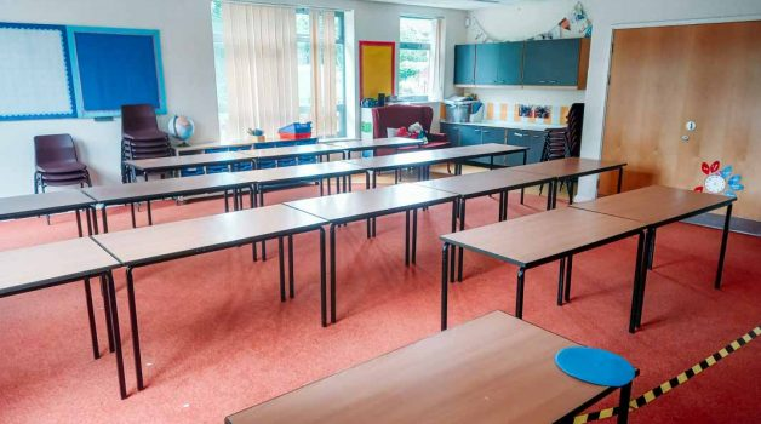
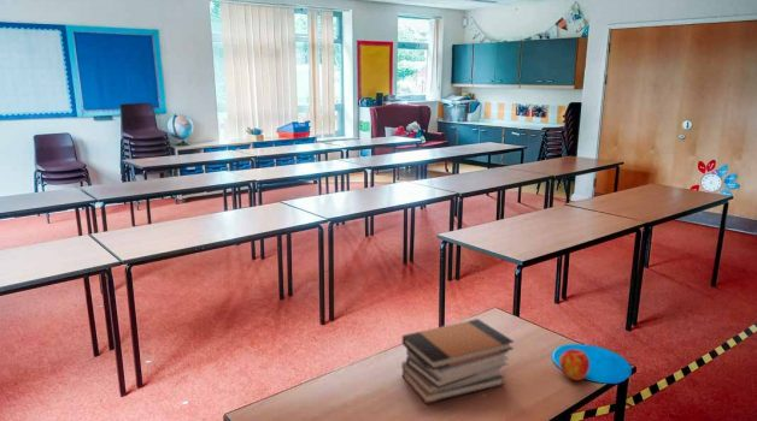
+ apple [558,348,591,381]
+ book stack [400,318,515,404]
